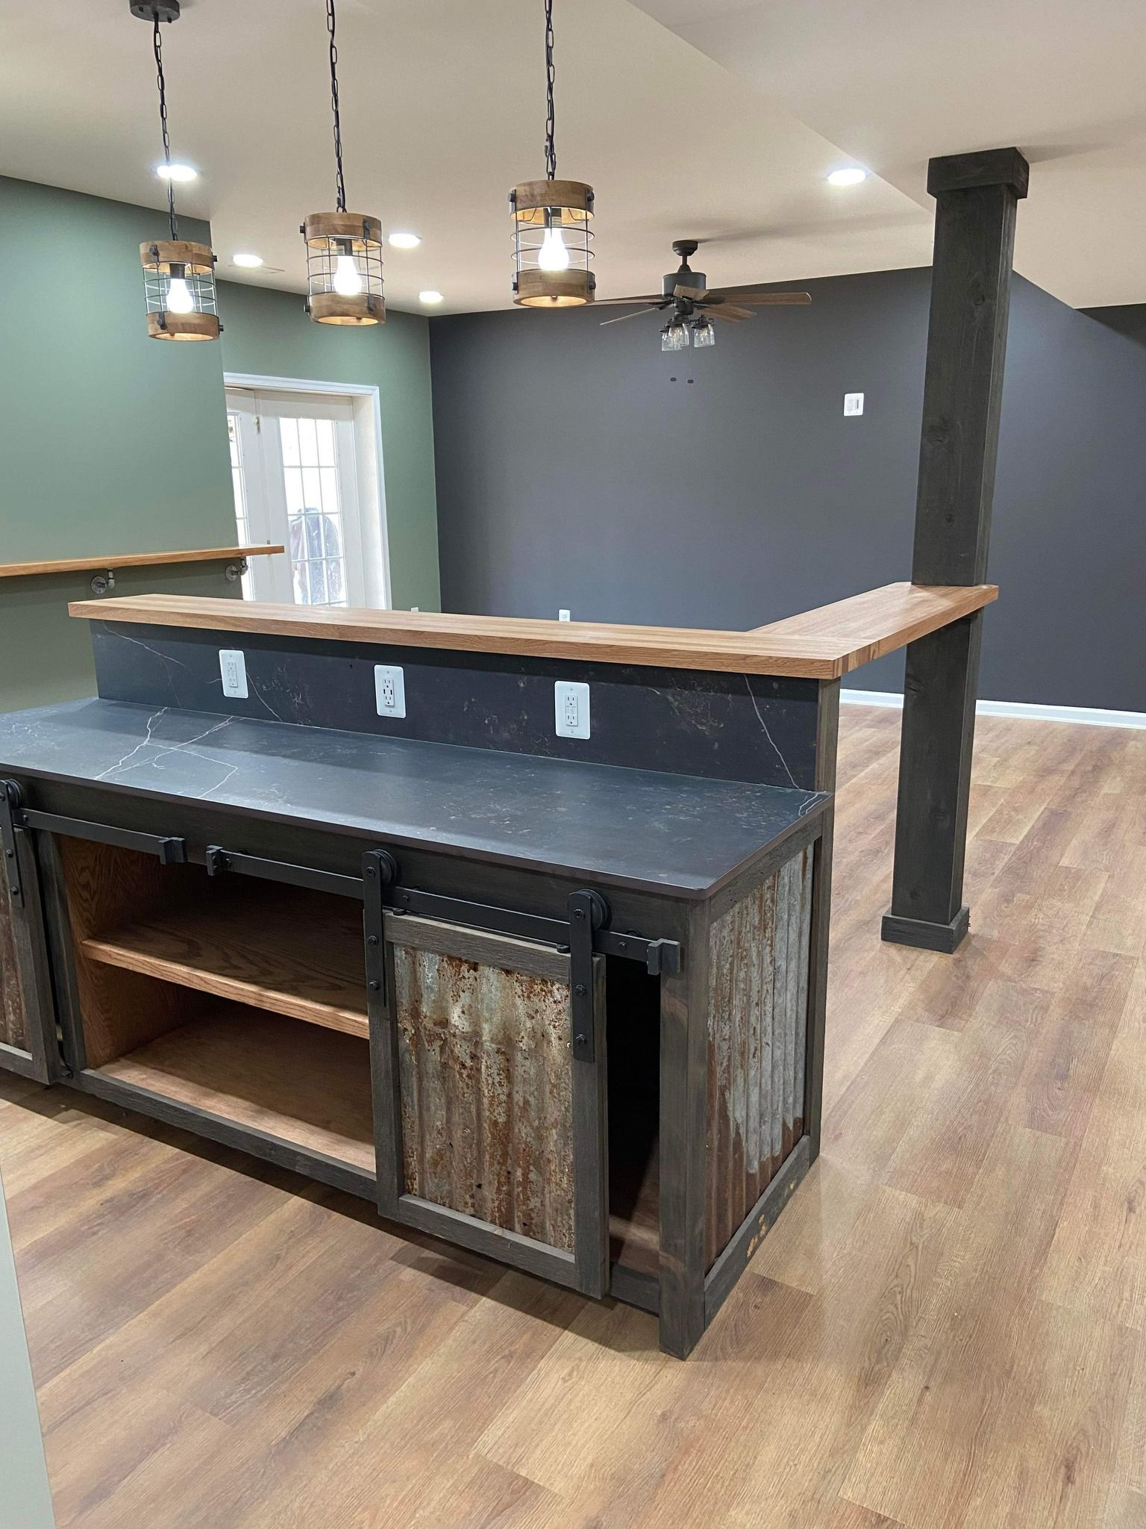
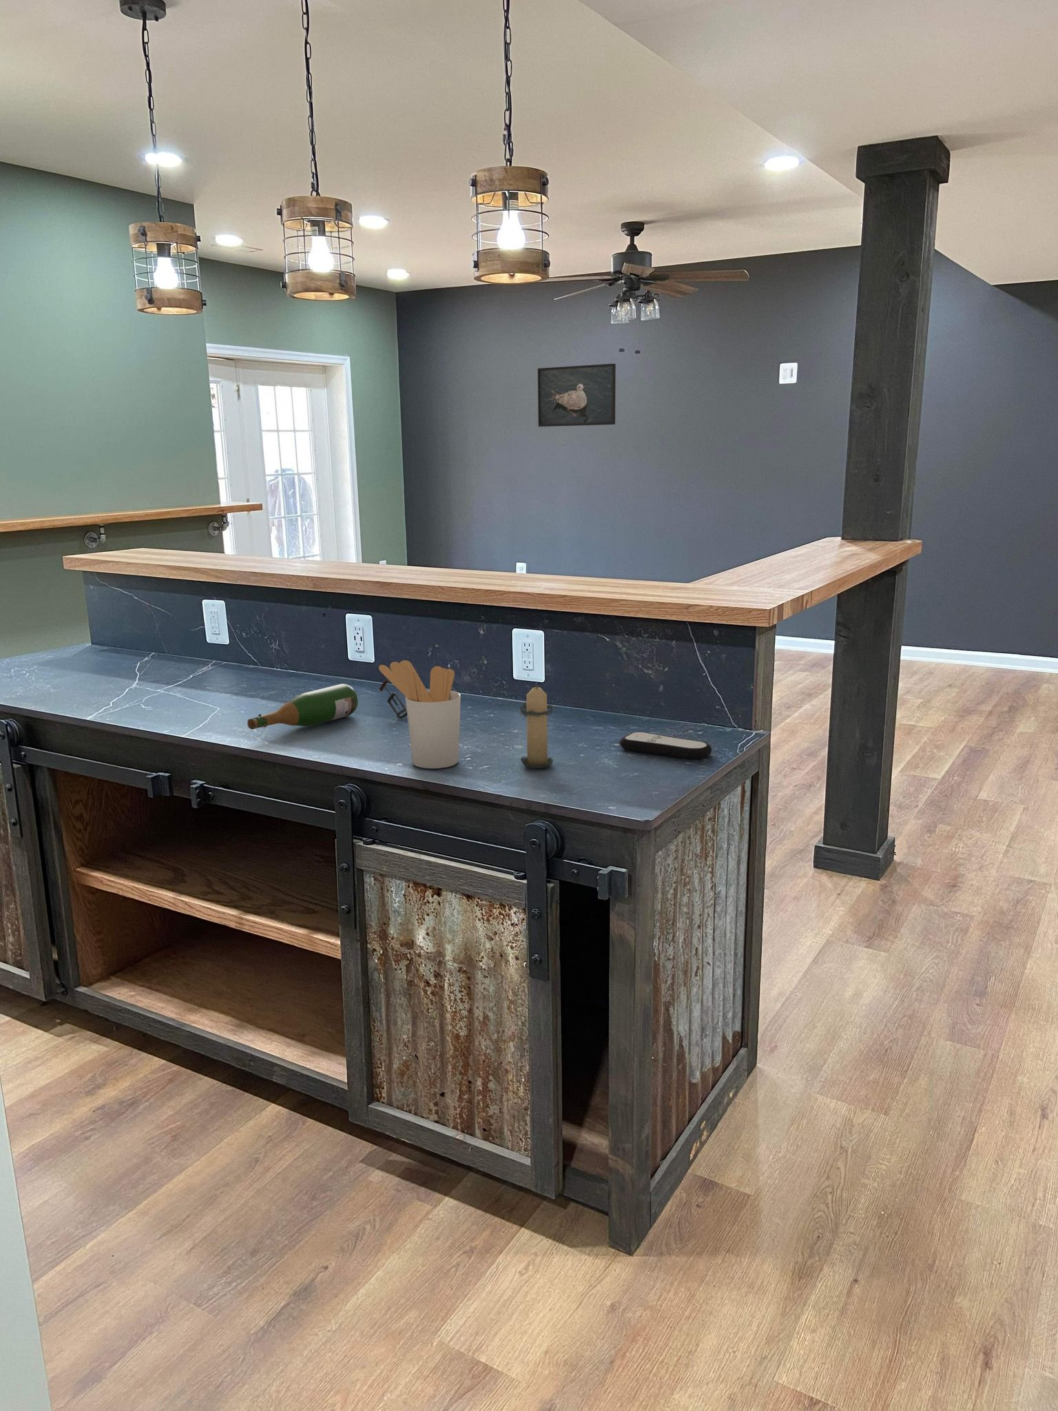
+ remote control [619,731,712,760]
+ candle [519,681,556,769]
+ utensil holder [378,659,461,770]
+ wine bottle [247,679,408,730]
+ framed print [537,363,617,427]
